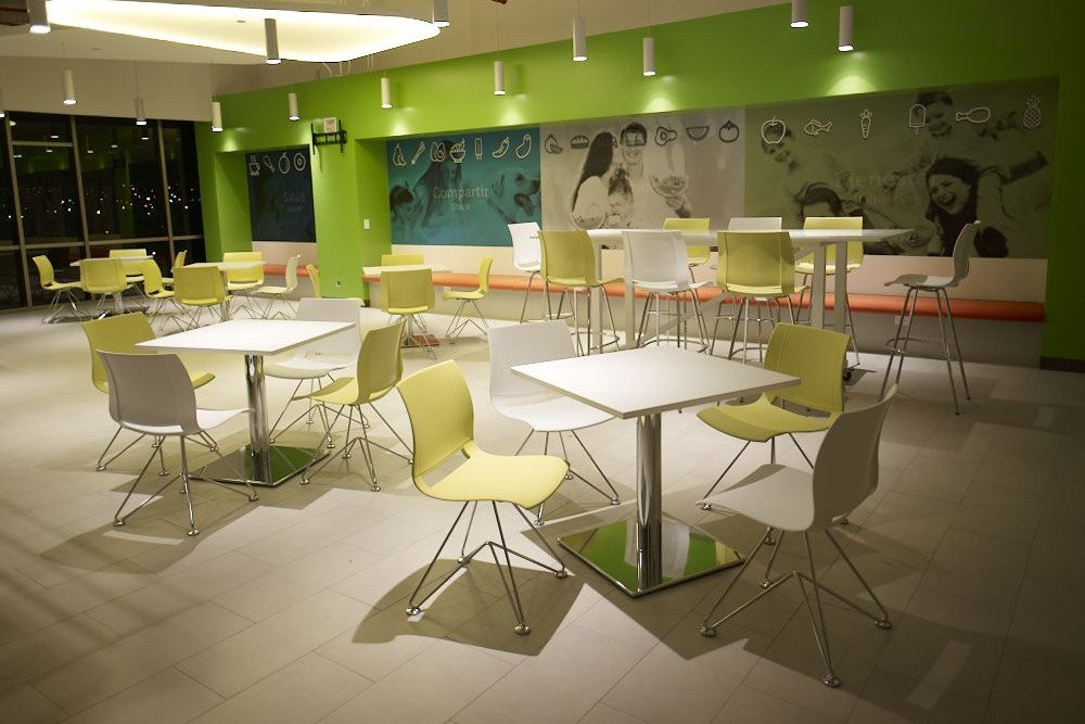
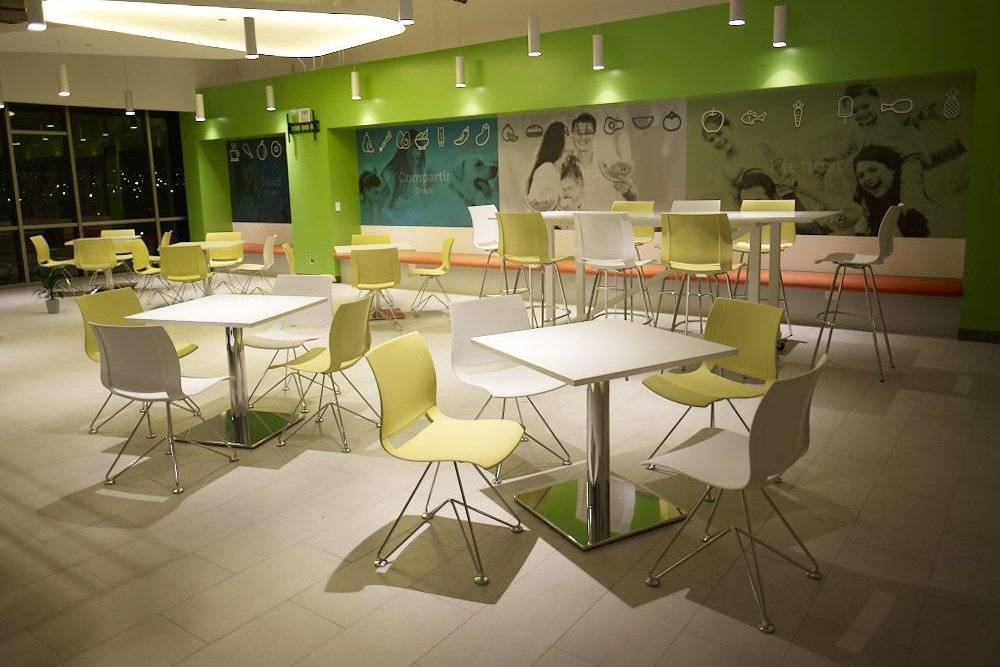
+ indoor plant [30,264,70,314]
